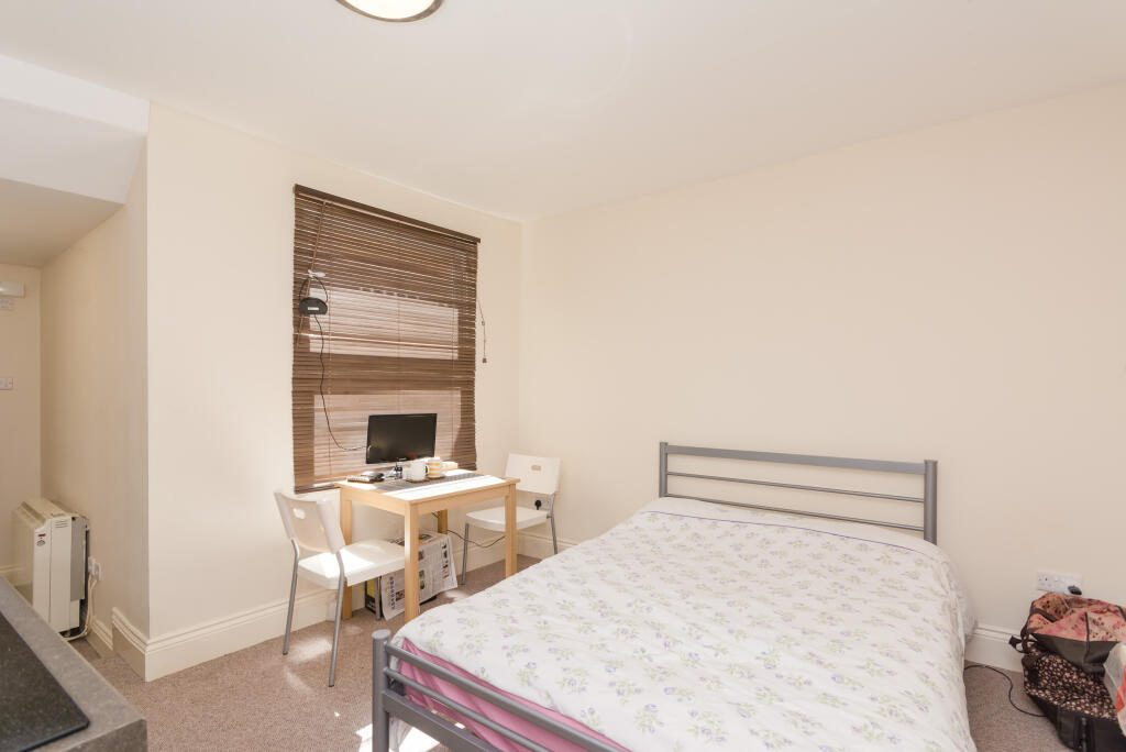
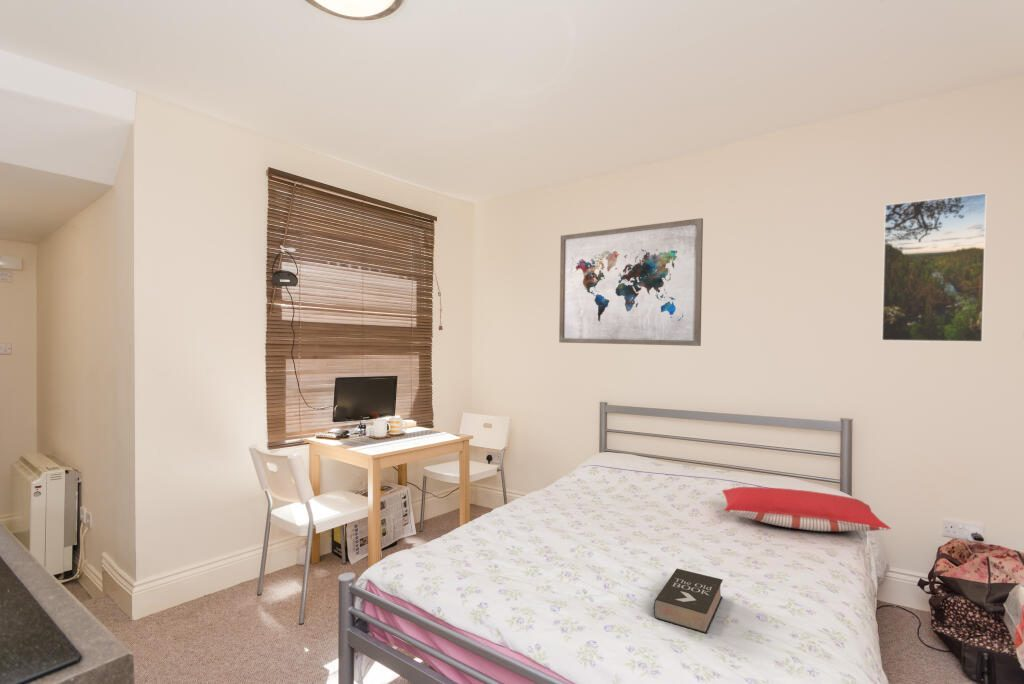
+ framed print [881,192,988,343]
+ pillow [721,486,892,532]
+ book [653,567,724,634]
+ wall art [558,217,704,347]
